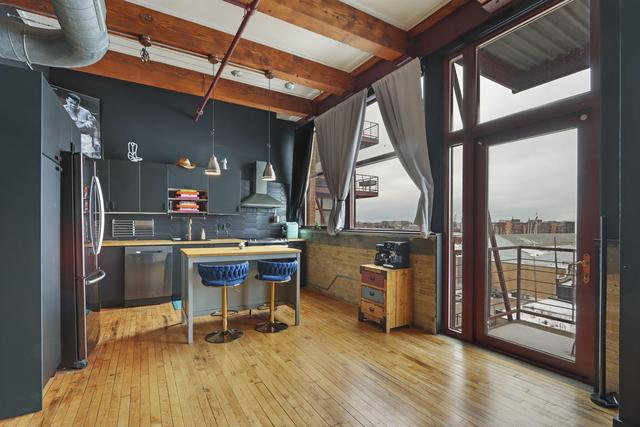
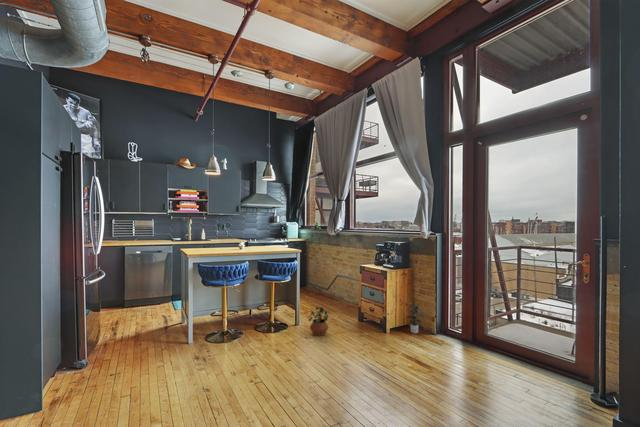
+ potted plant [307,306,330,337]
+ potted plant [405,302,426,334]
